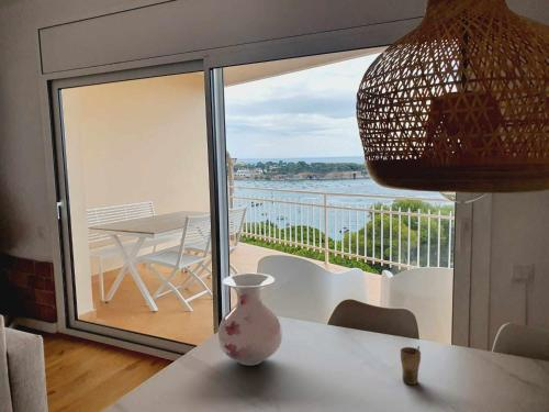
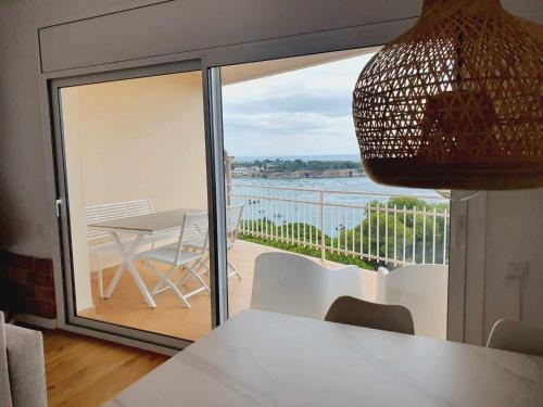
- vase [216,272,283,367]
- cup [400,345,422,386]
